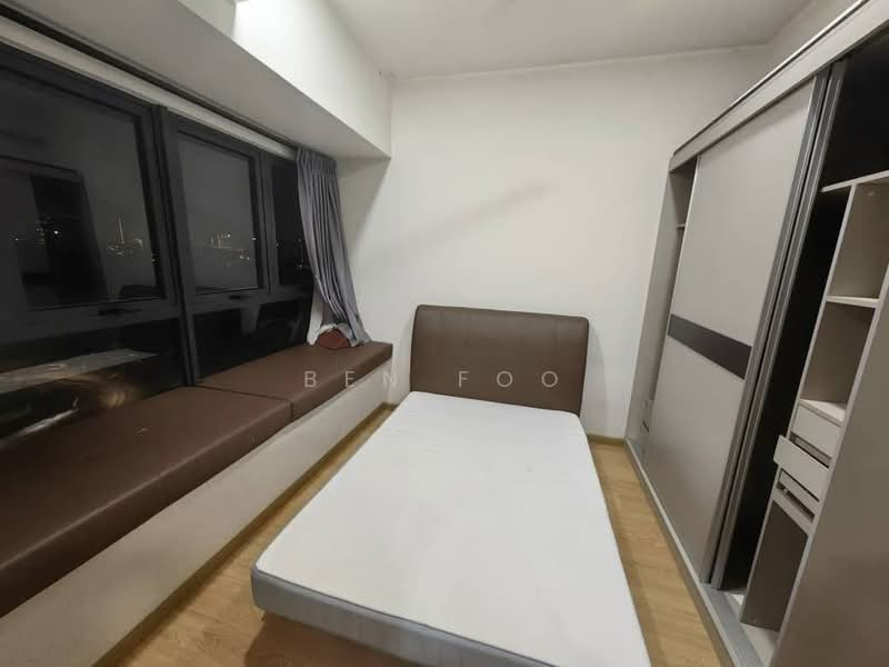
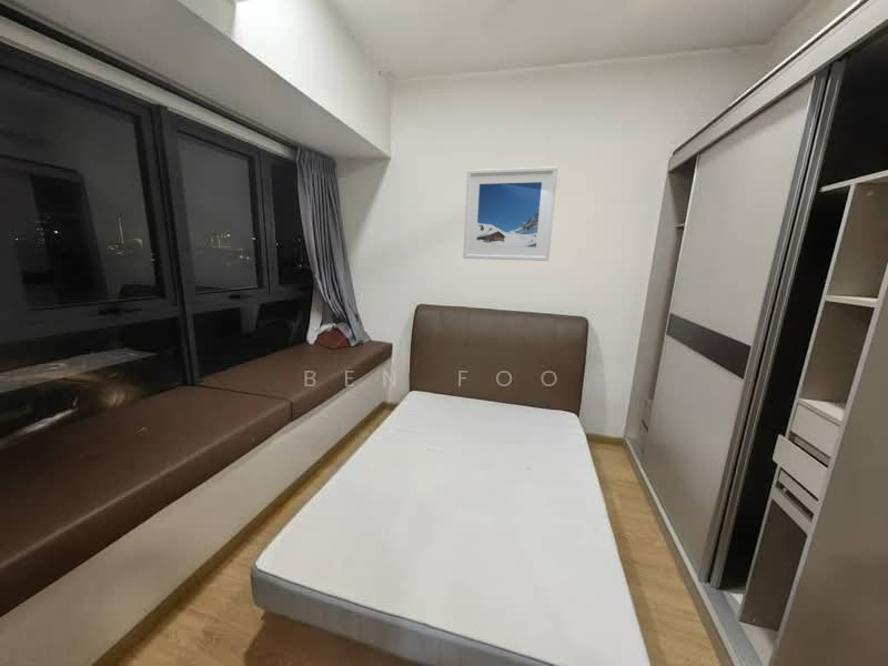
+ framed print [462,165,558,262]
